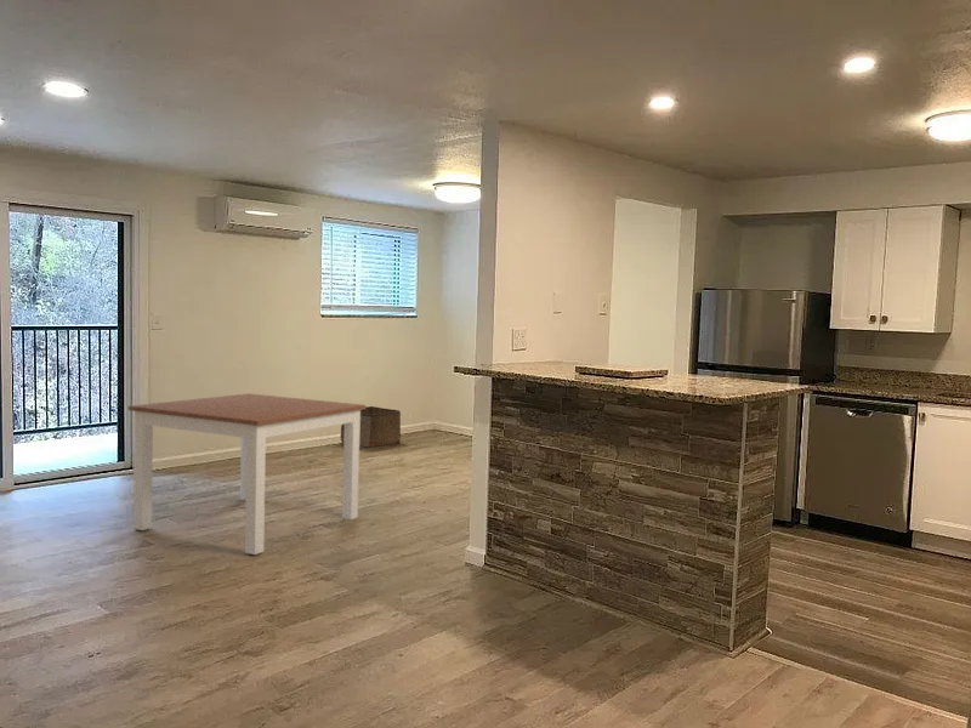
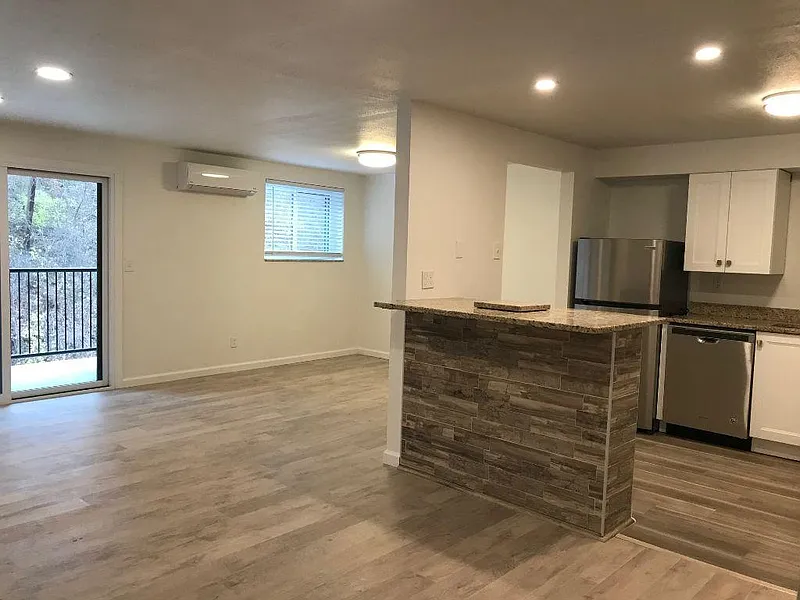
- storage bin [340,405,402,449]
- dining table [127,392,367,556]
